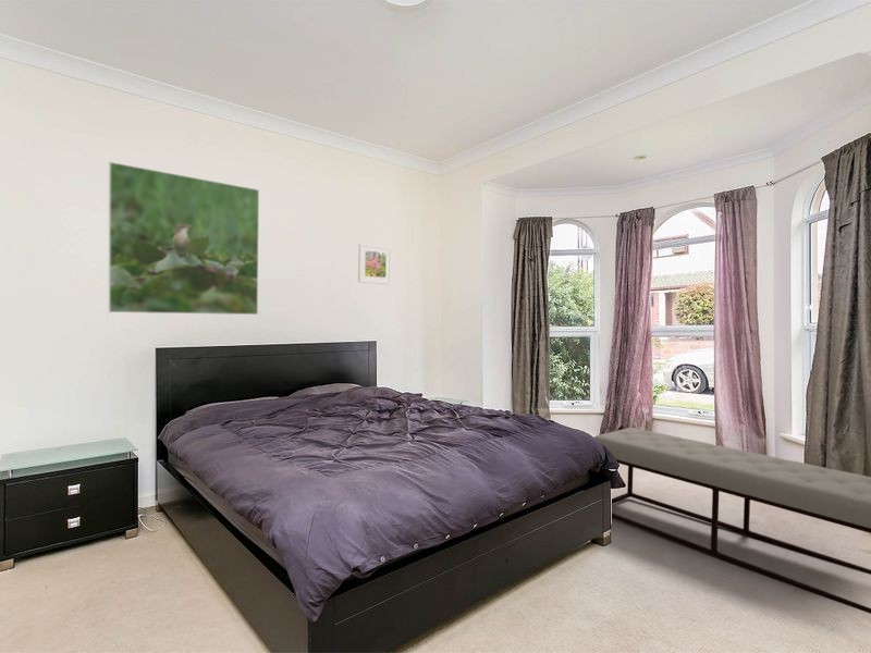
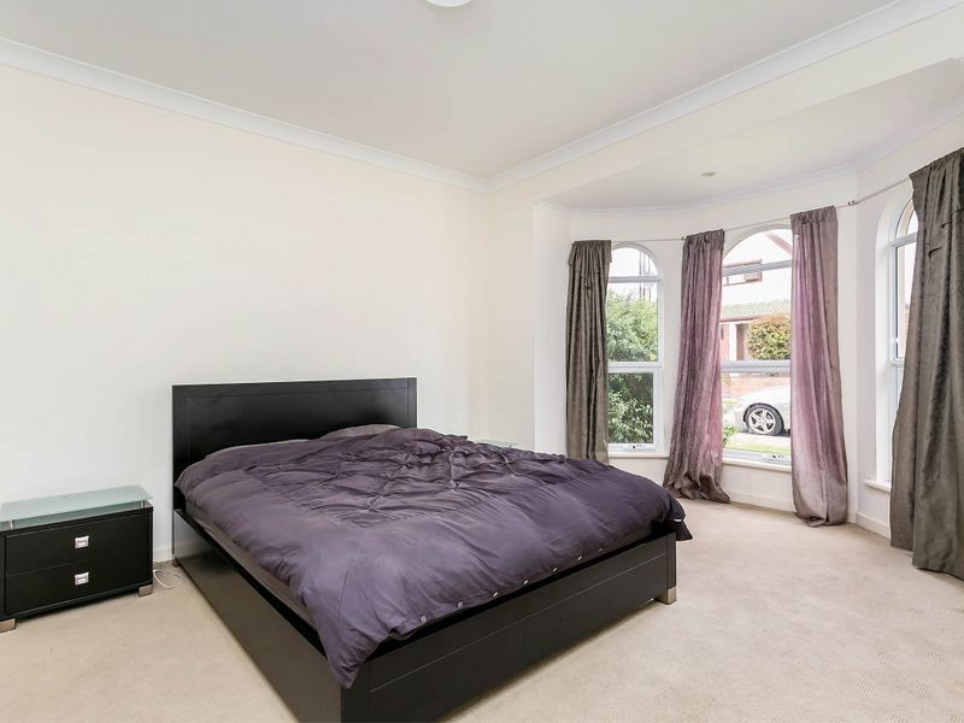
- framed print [108,161,260,316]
- bench [592,427,871,615]
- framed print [357,242,393,285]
